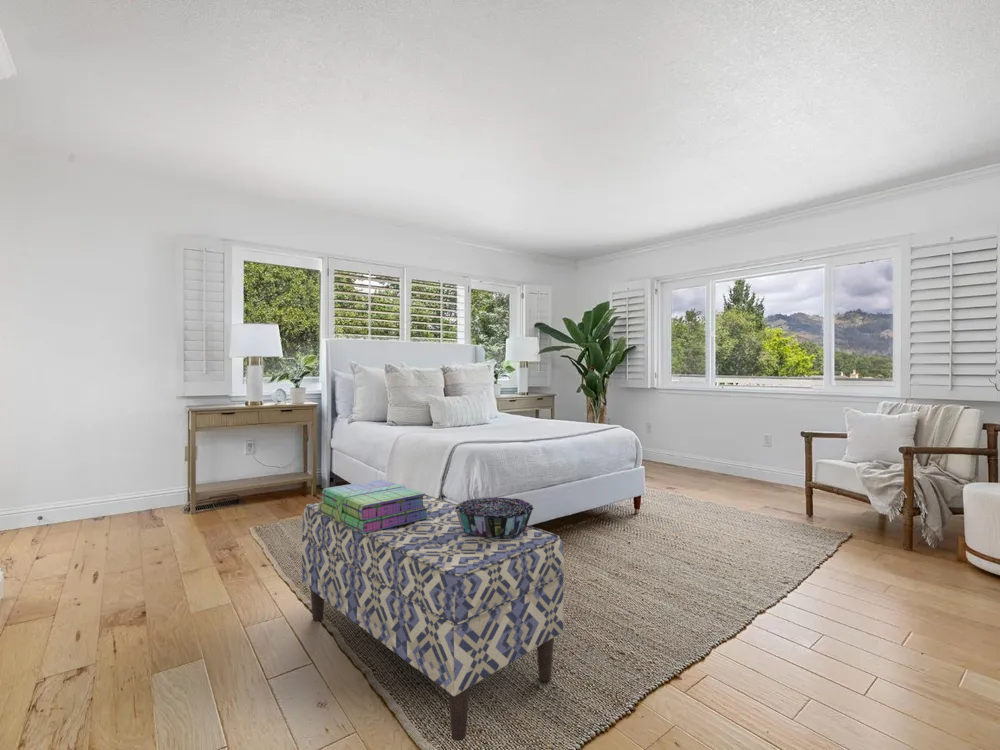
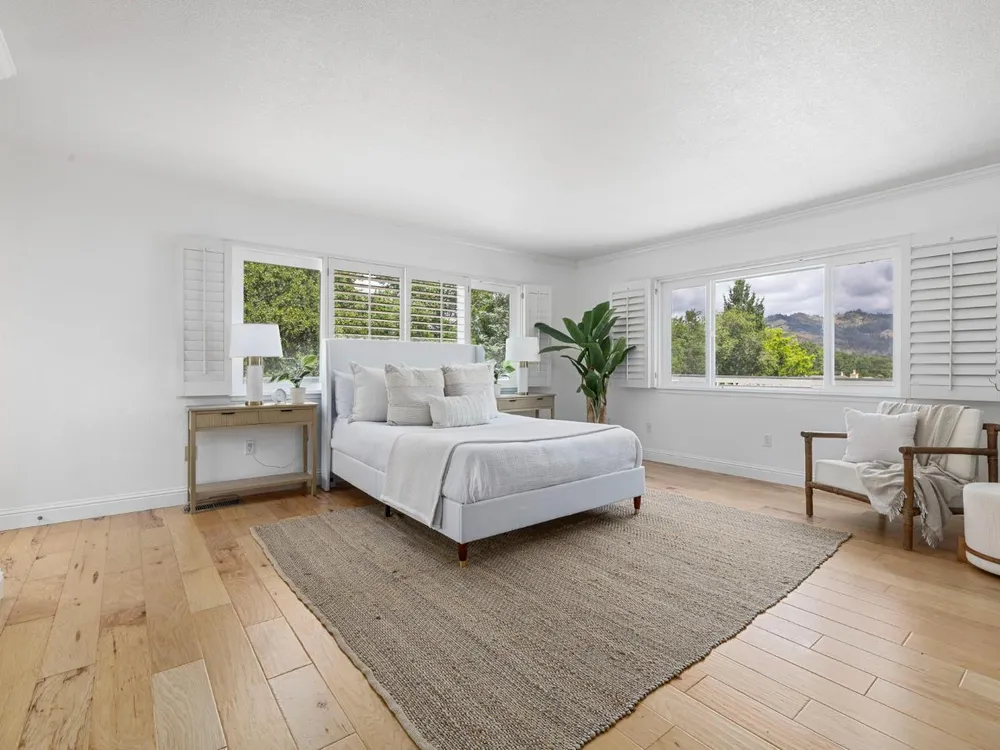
- bench [301,494,565,742]
- decorative bowl [454,496,534,538]
- stack of books [318,478,429,534]
